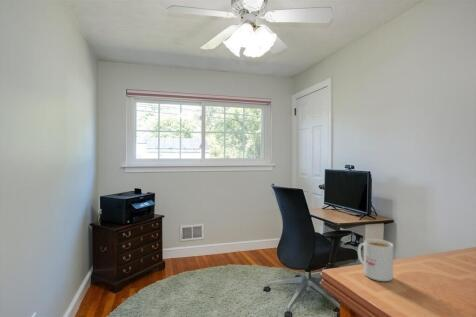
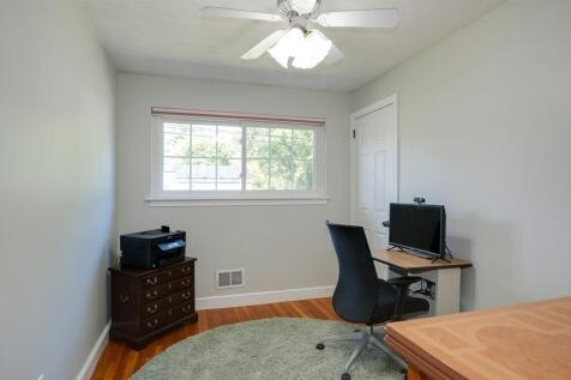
- mug [357,238,394,282]
